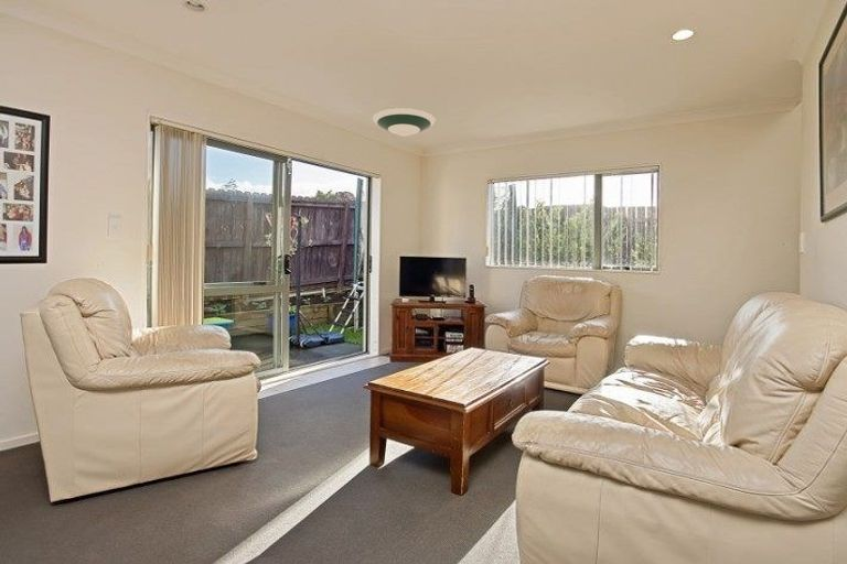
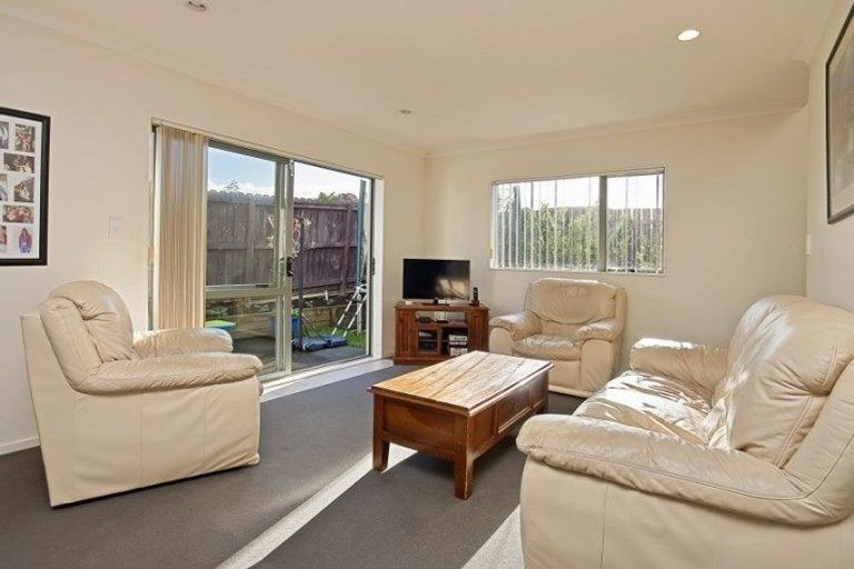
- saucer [372,107,437,138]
